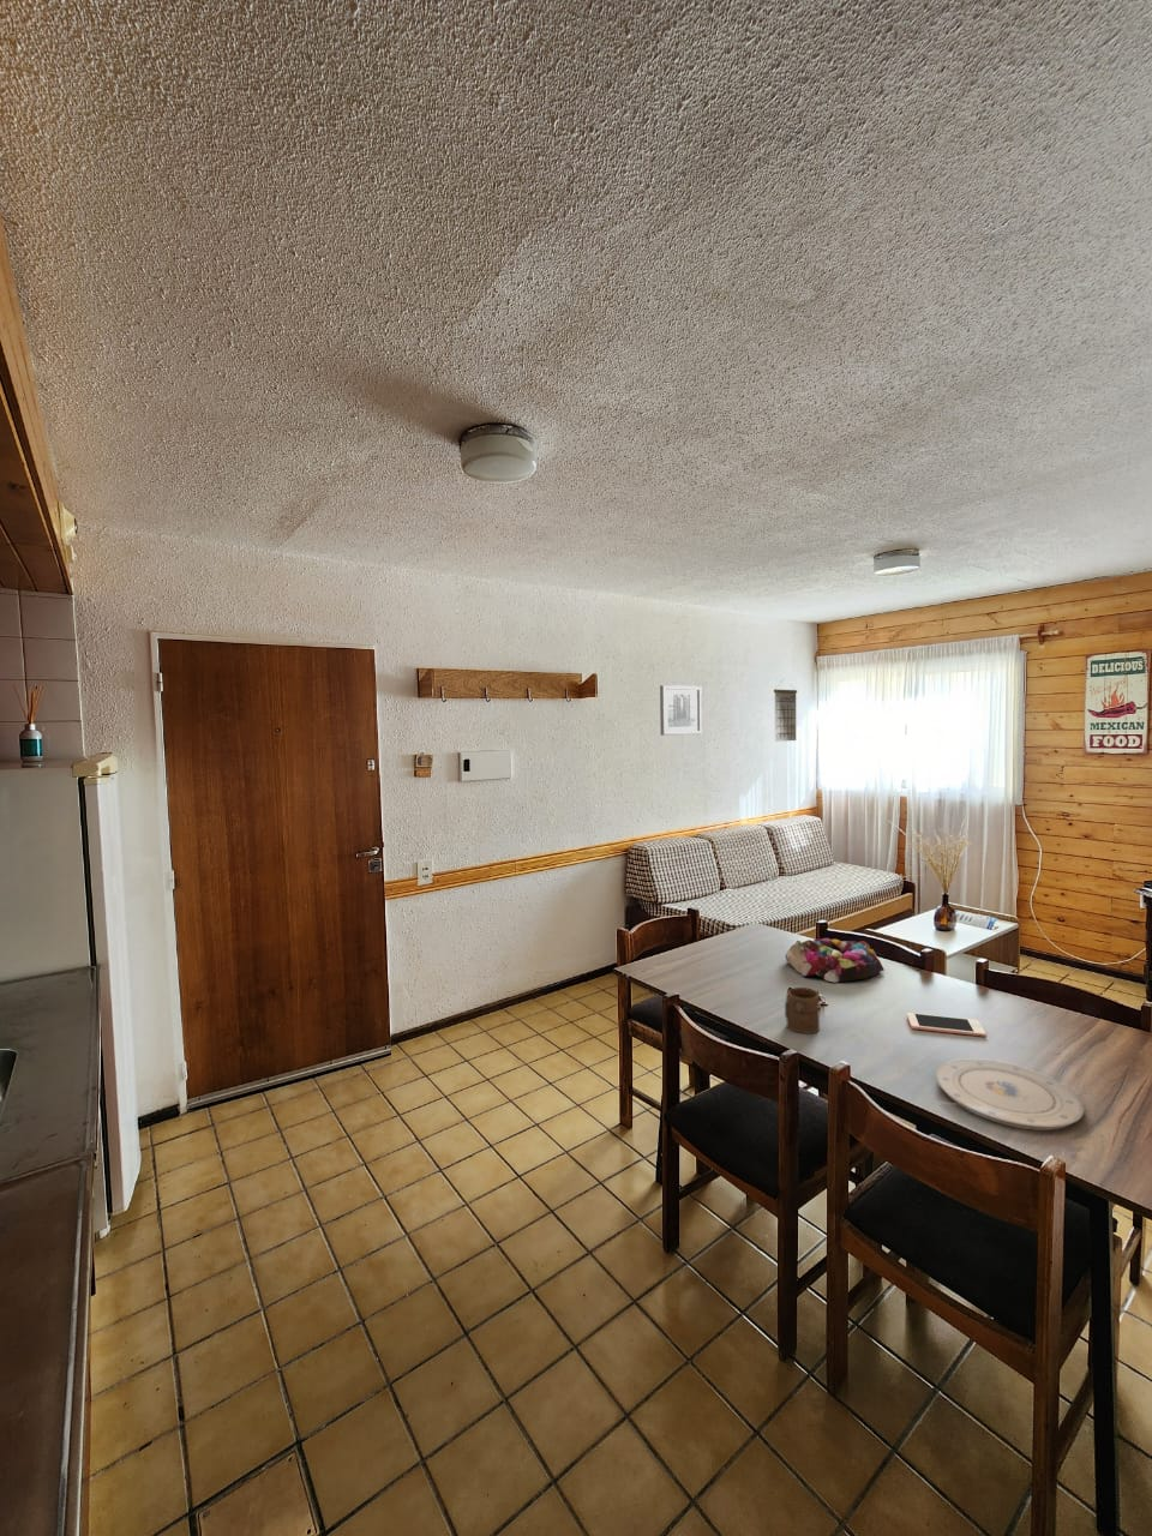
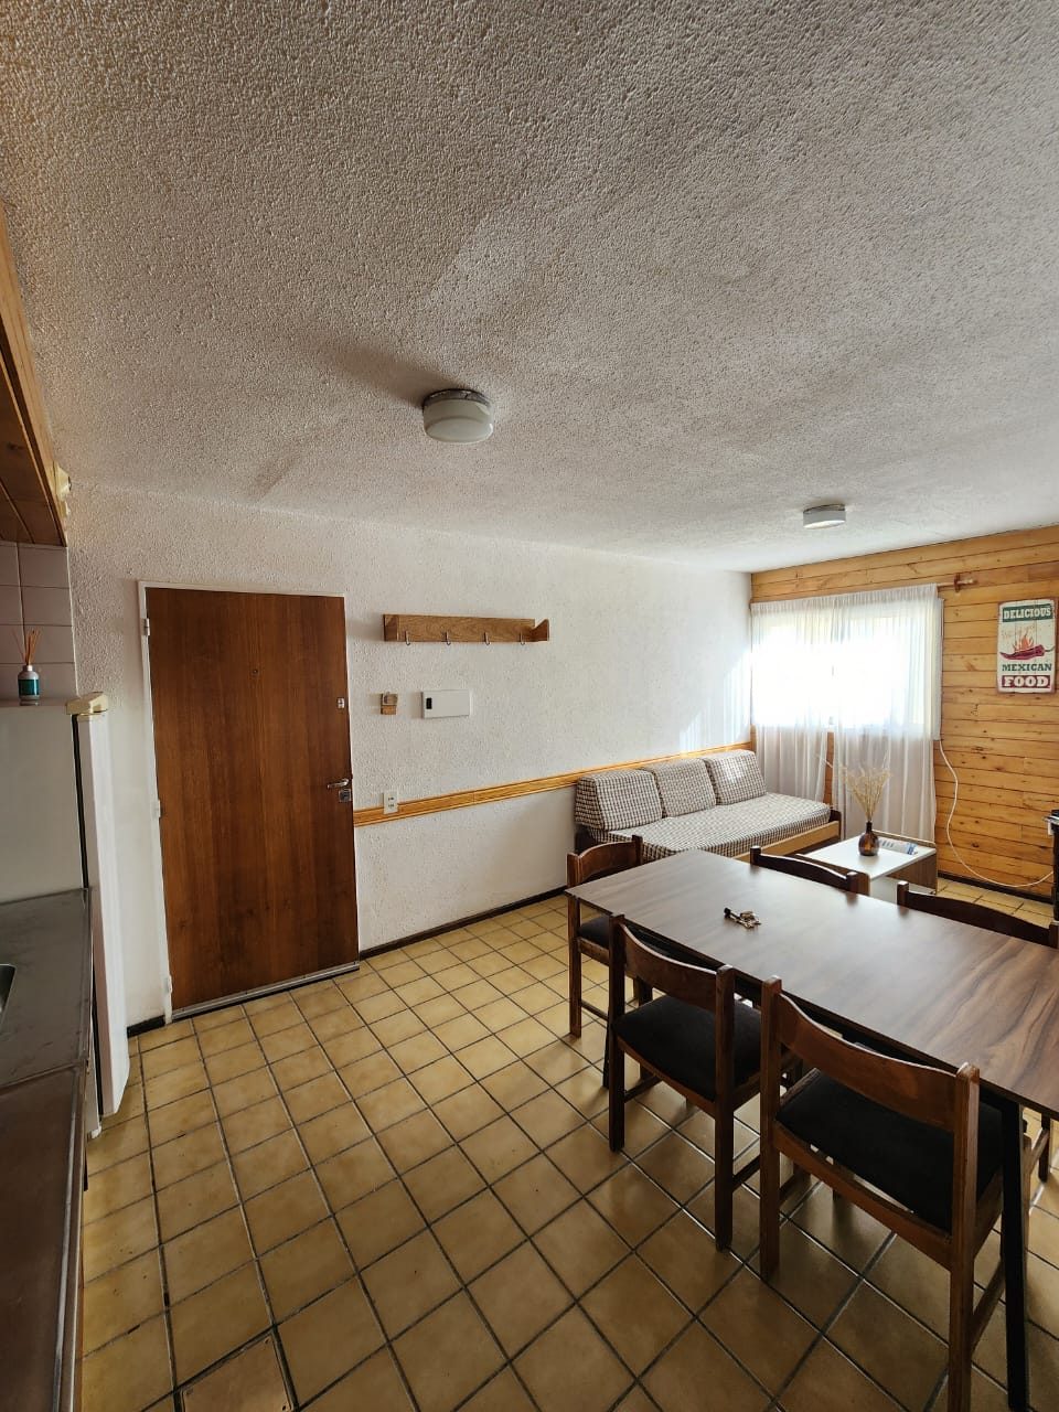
- plate [935,1057,1084,1132]
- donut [784,937,886,983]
- cup [784,987,820,1034]
- calendar [773,680,797,743]
- wall art [658,685,703,737]
- cell phone [906,1011,987,1038]
